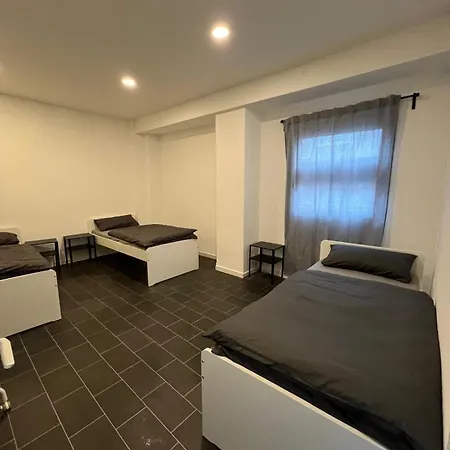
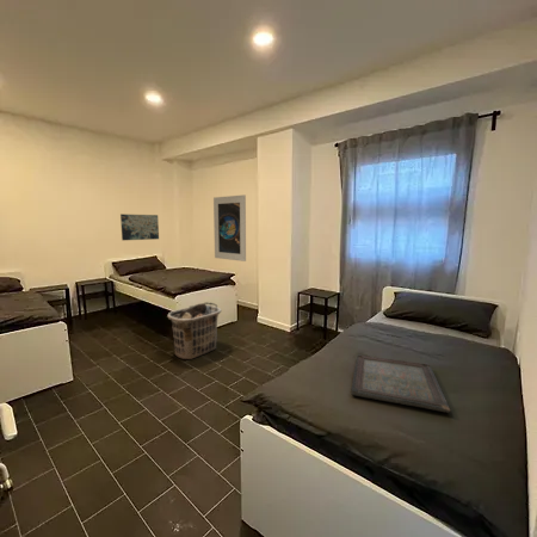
+ serving tray [350,353,451,414]
+ wall art [119,212,160,241]
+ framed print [212,193,247,263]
+ clothes hamper [166,301,223,360]
